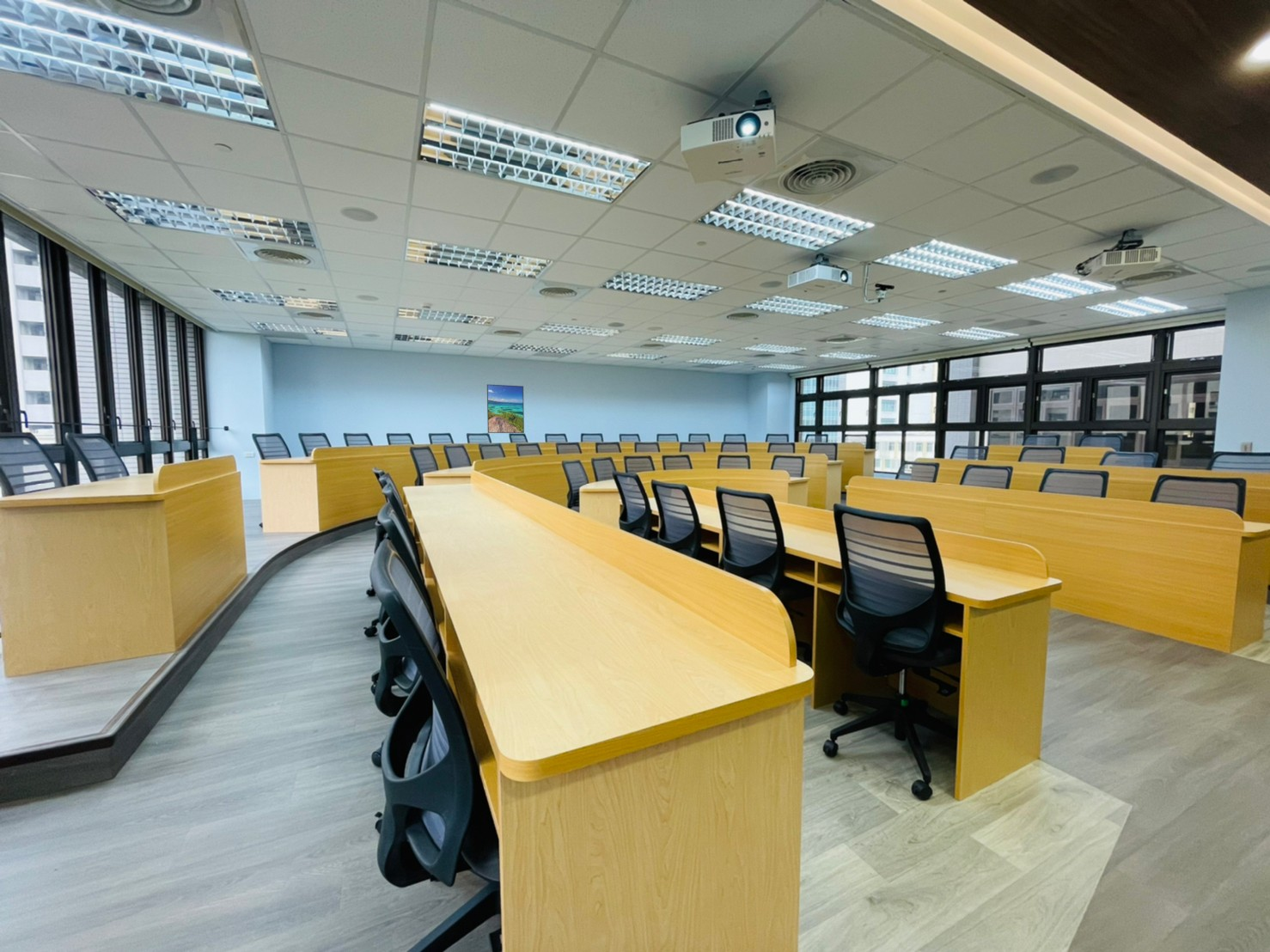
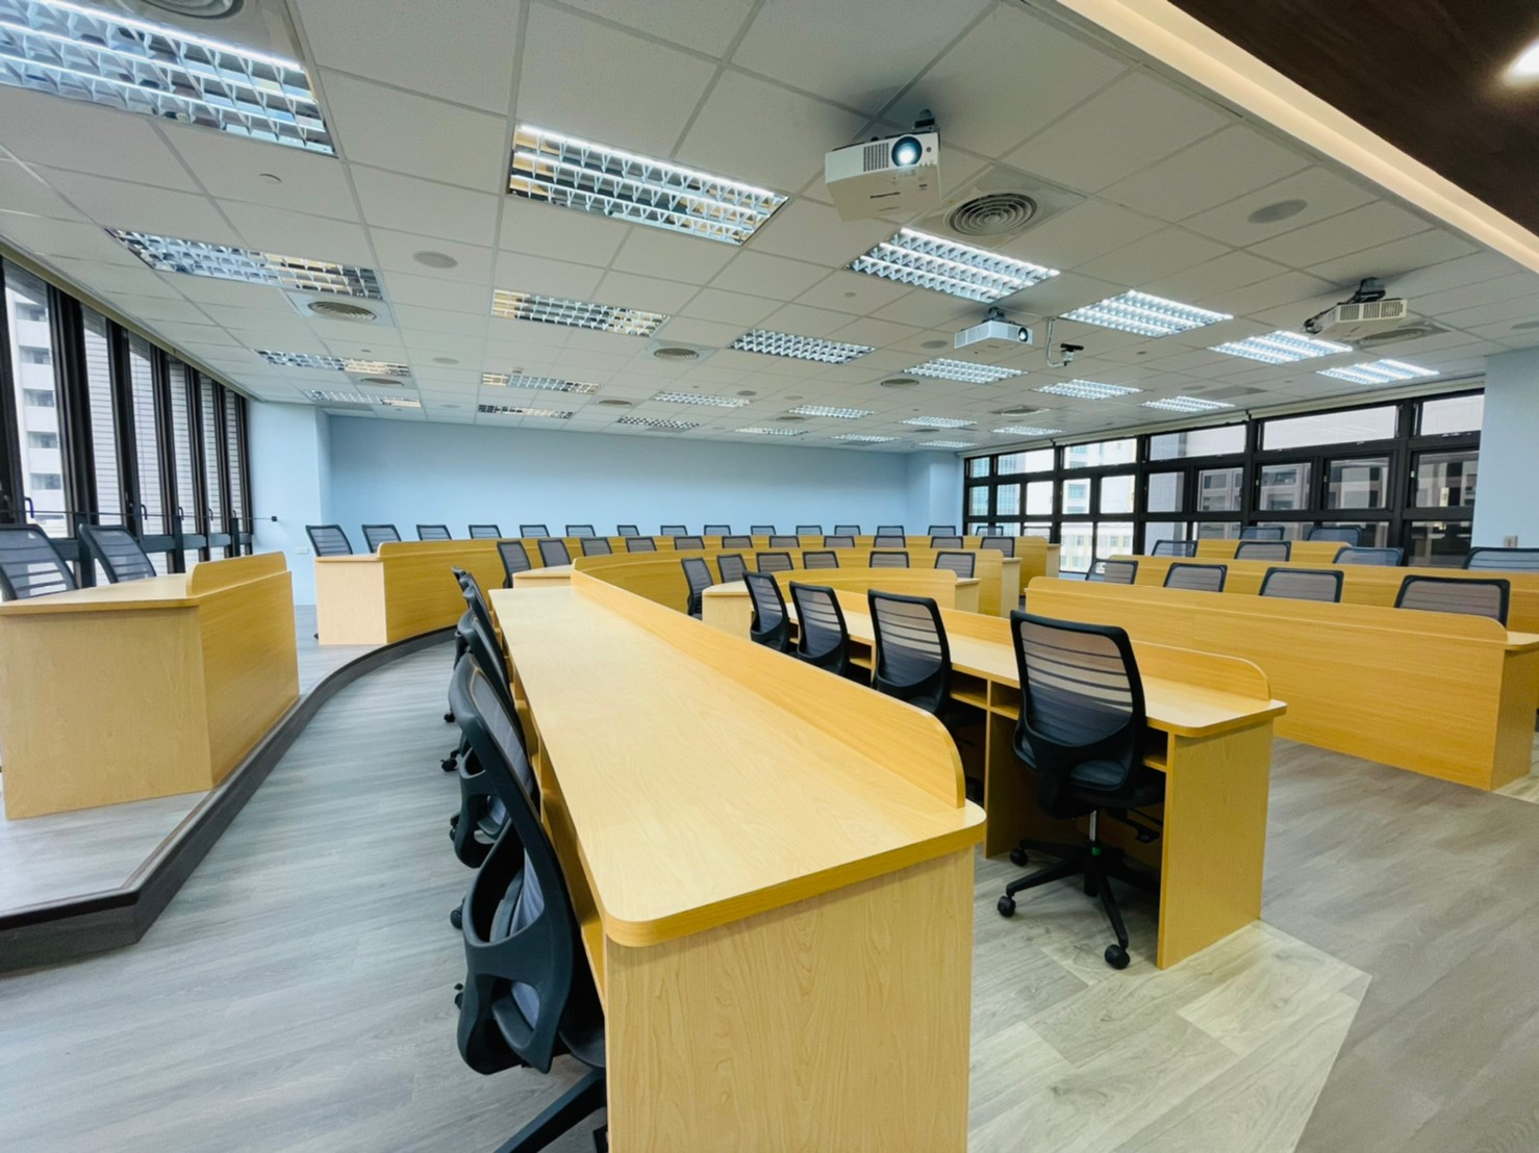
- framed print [486,383,525,434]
